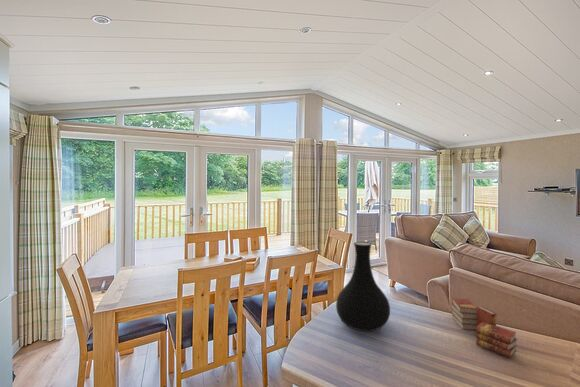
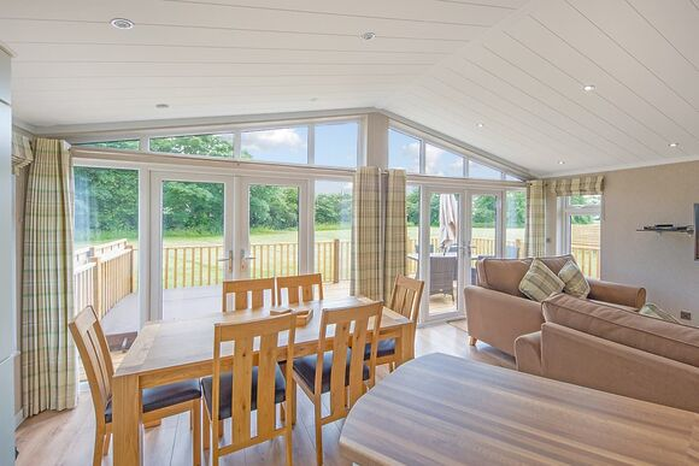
- book [450,297,518,359]
- vase [335,241,391,332]
